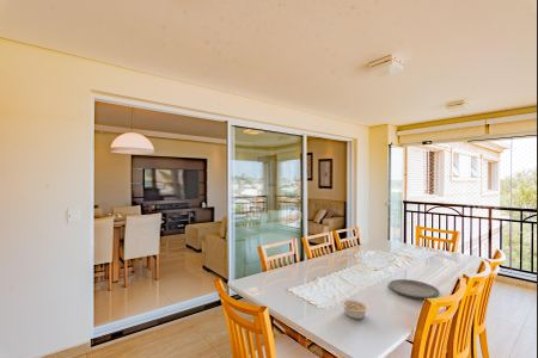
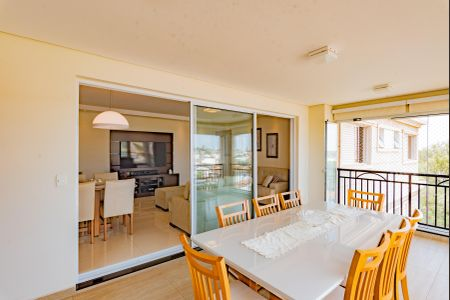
- legume [341,298,369,320]
- plate [387,278,441,300]
